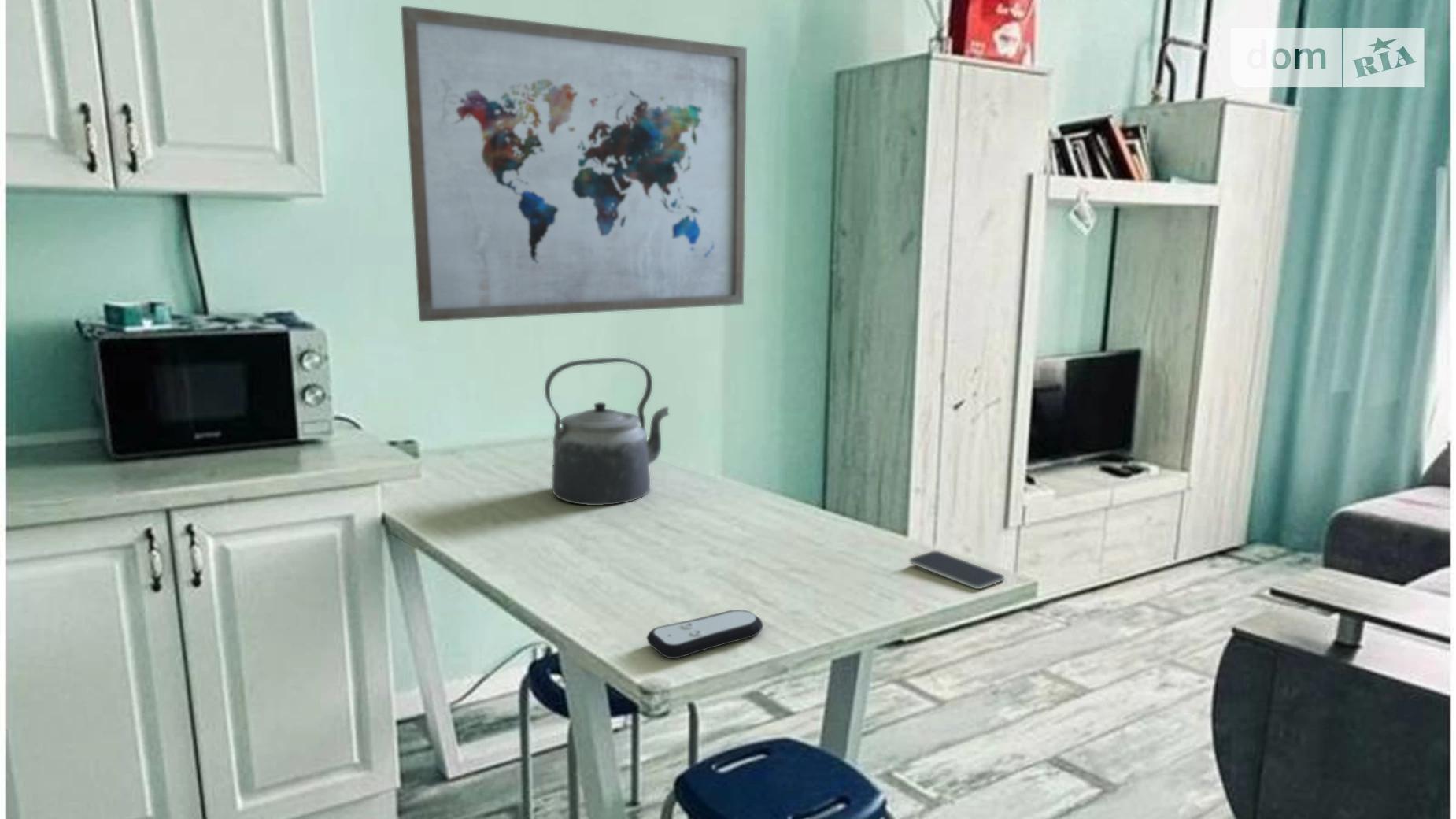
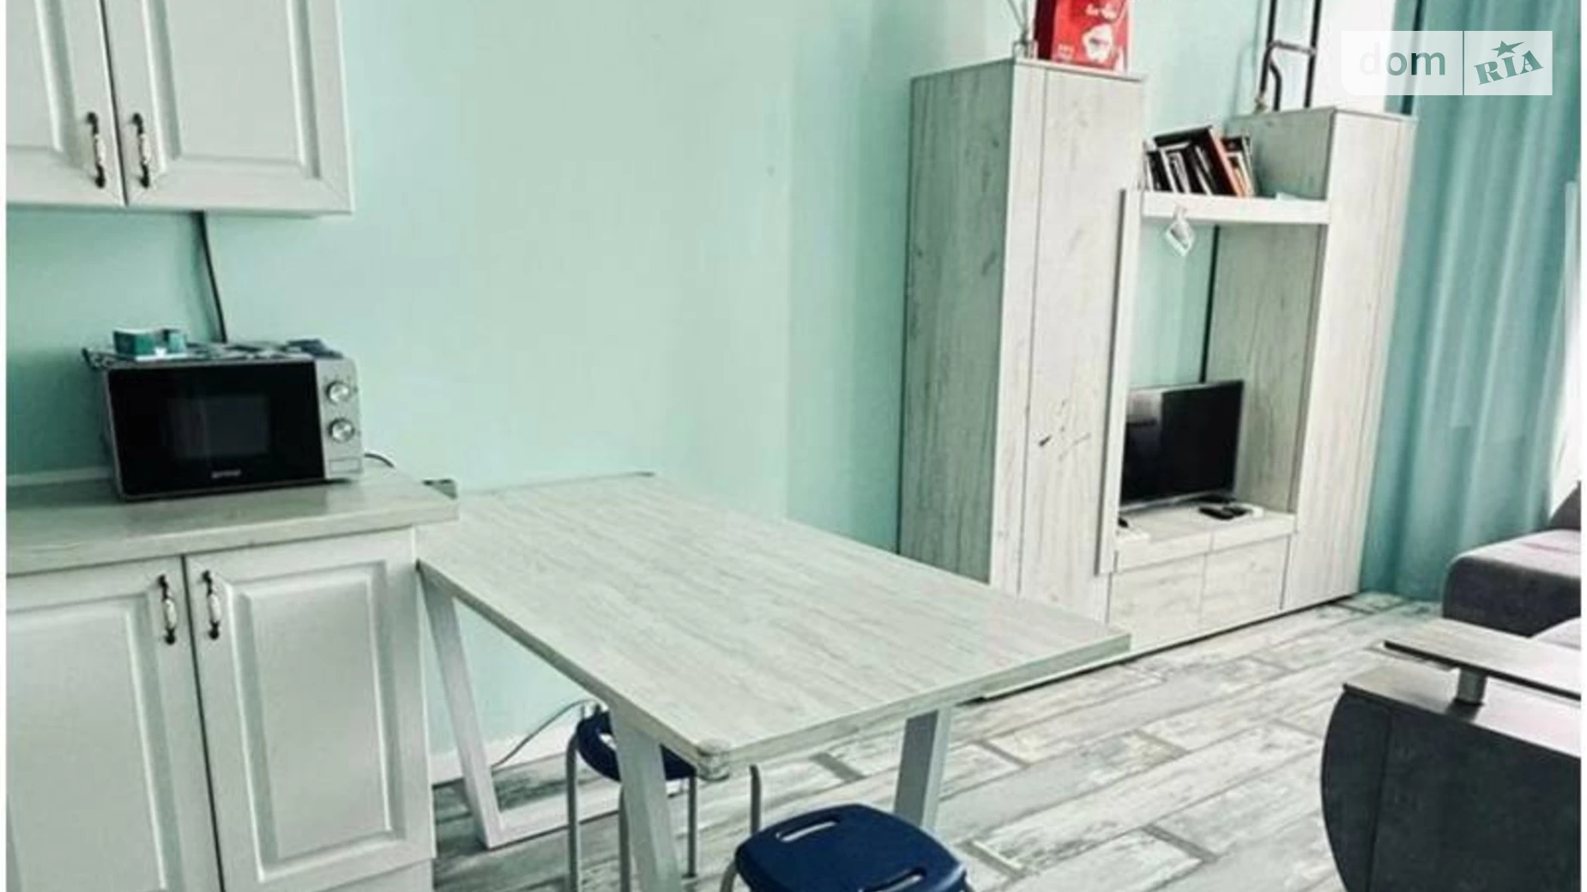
- remote control [646,609,764,659]
- smartphone [908,550,1006,590]
- wall art [400,5,748,322]
- kettle [544,357,670,506]
